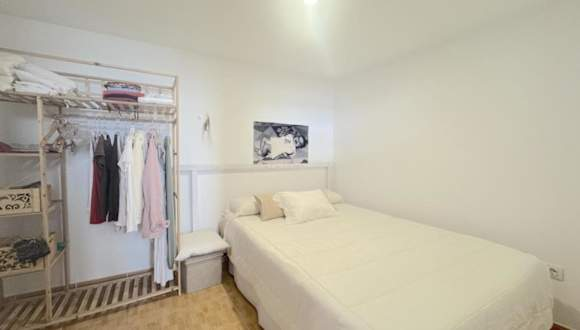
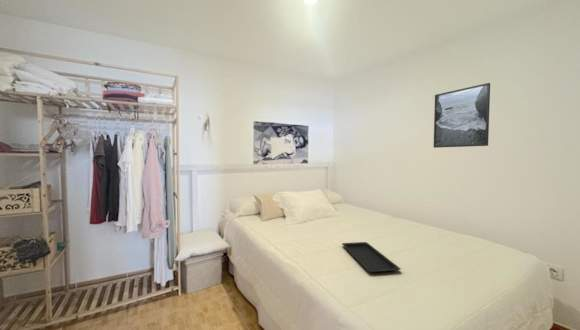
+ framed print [433,82,491,149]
+ serving tray [341,241,402,273]
